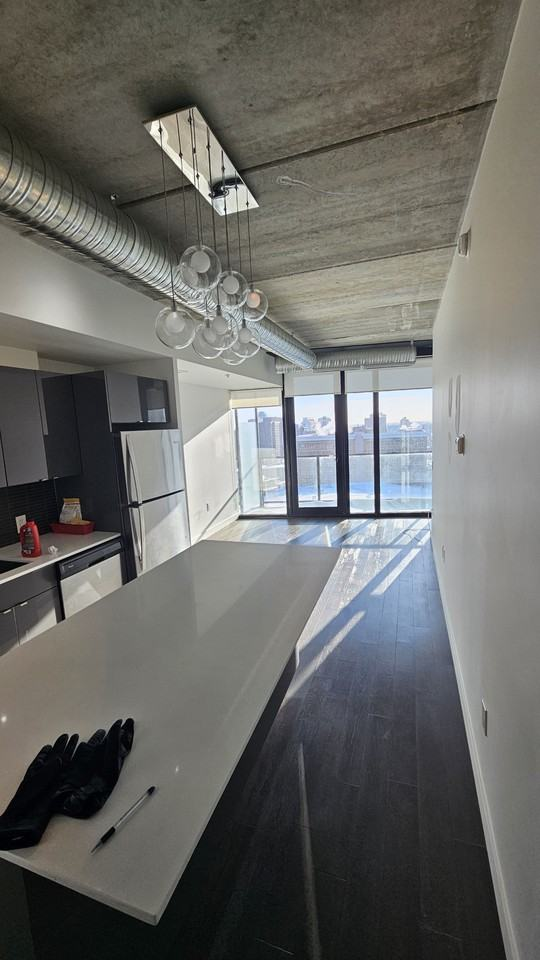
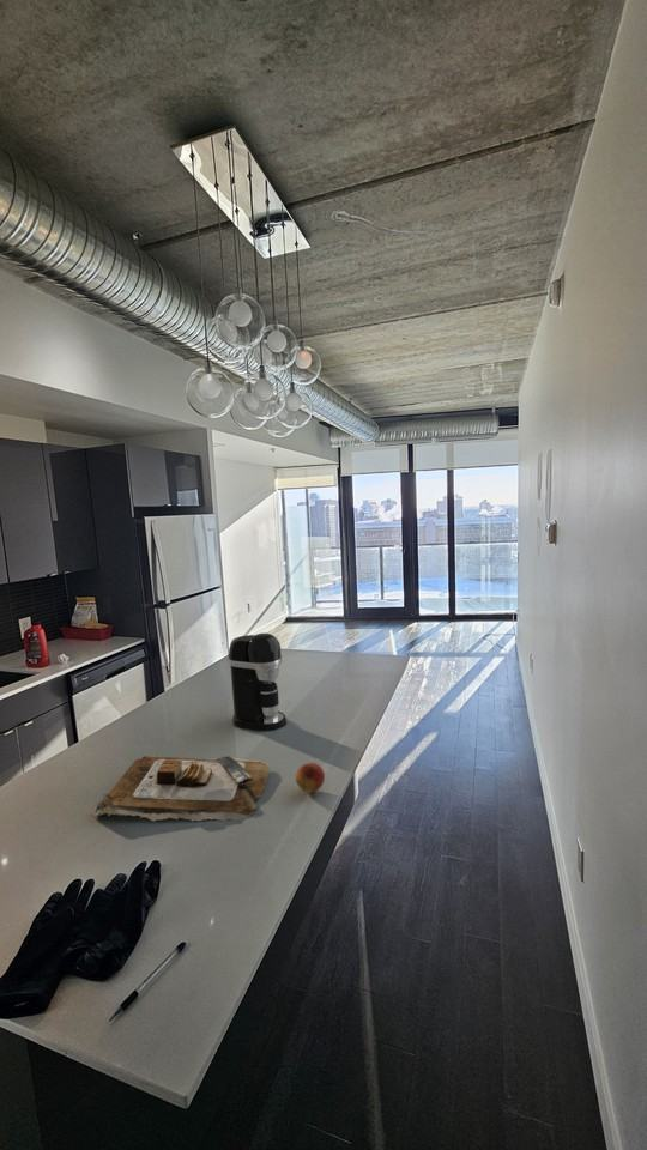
+ cutting board [92,755,271,823]
+ coffee maker [226,632,288,732]
+ fruit [294,762,326,793]
